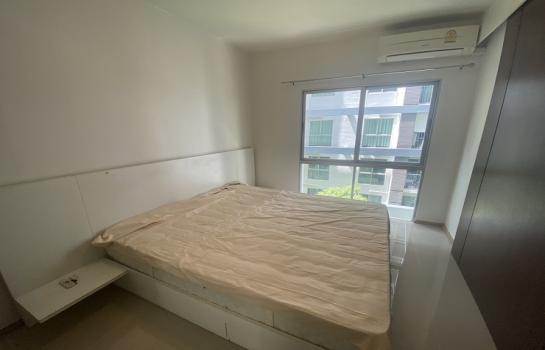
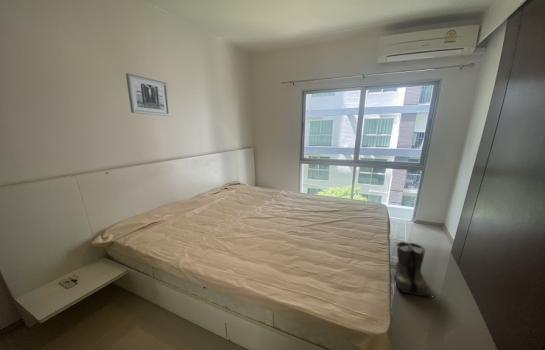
+ wall art [125,72,171,117]
+ boots [393,241,431,297]
